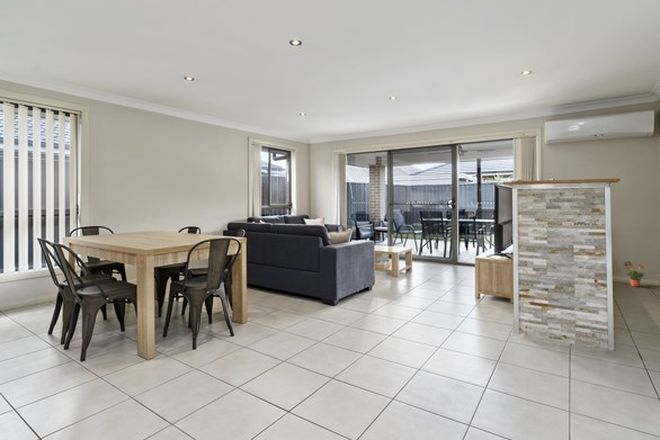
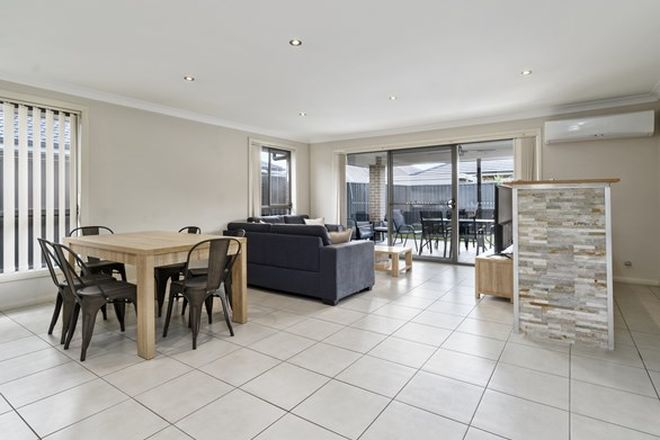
- potted plant [623,263,648,288]
